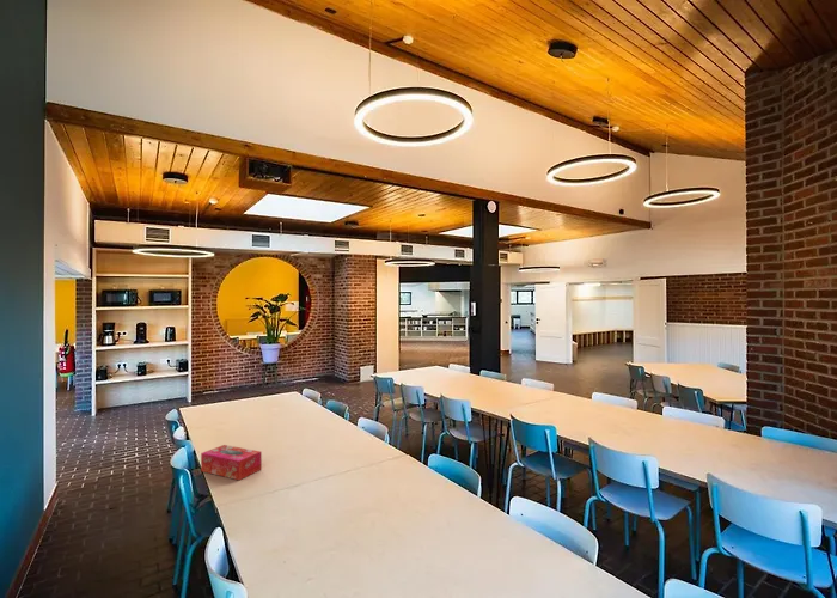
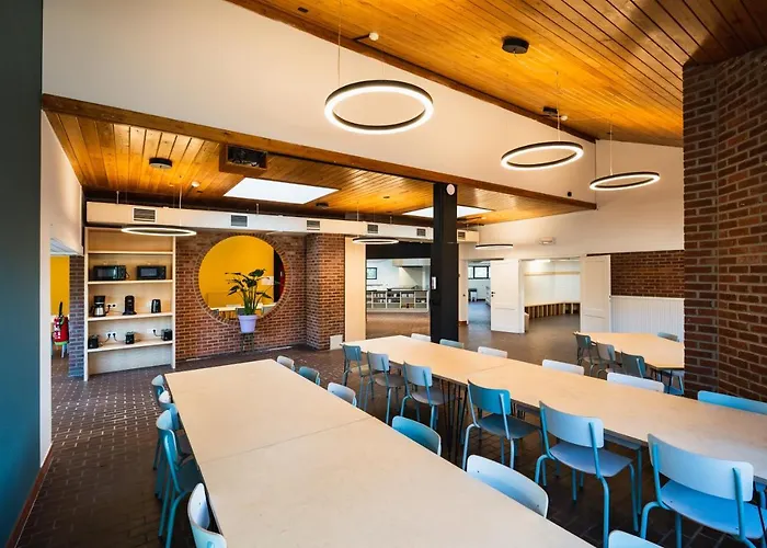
- tissue box [200,444,263,481]
